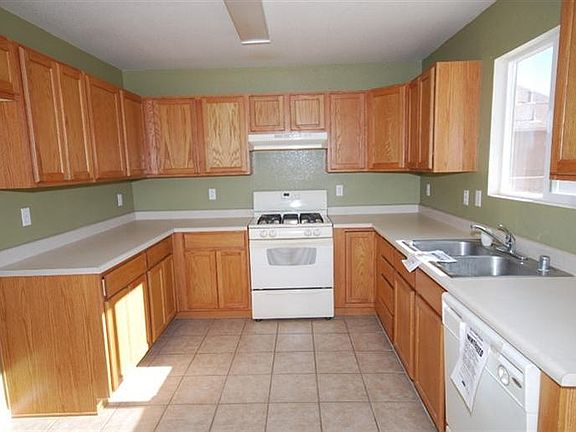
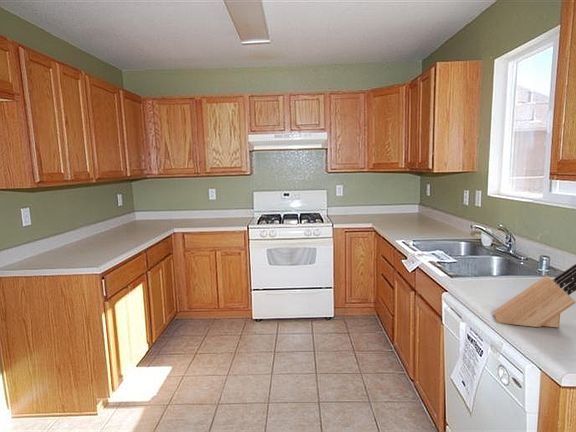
+ knife block [492,263,576,329]
